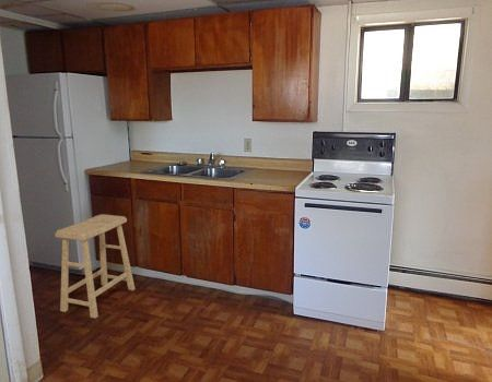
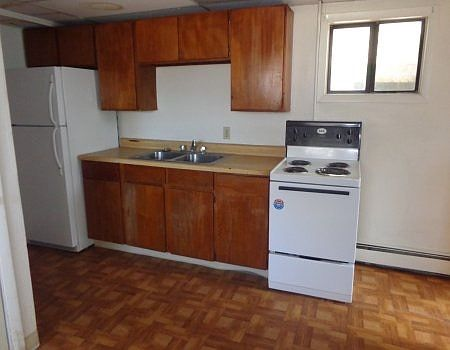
- stool [54,213,136,320]
